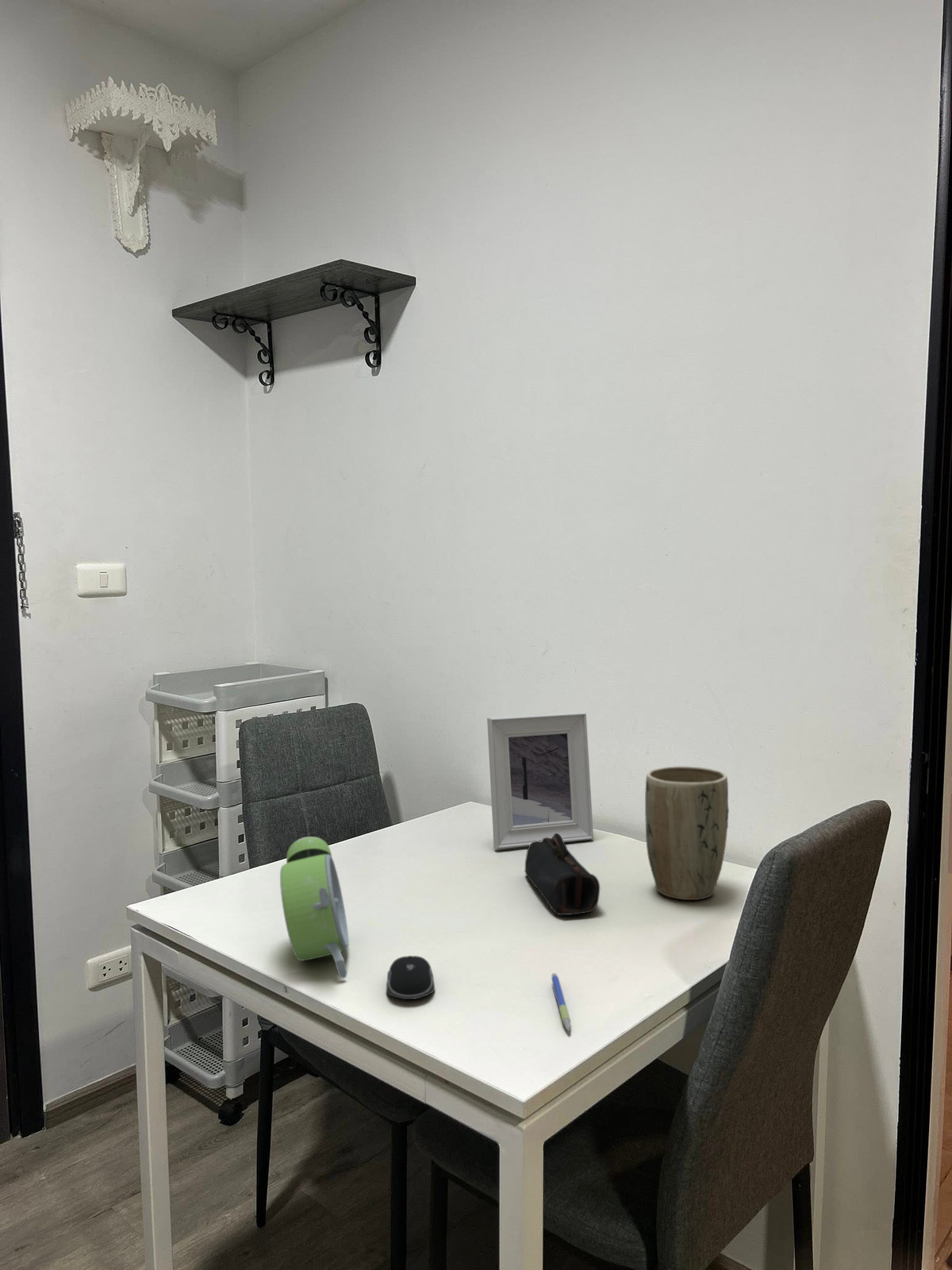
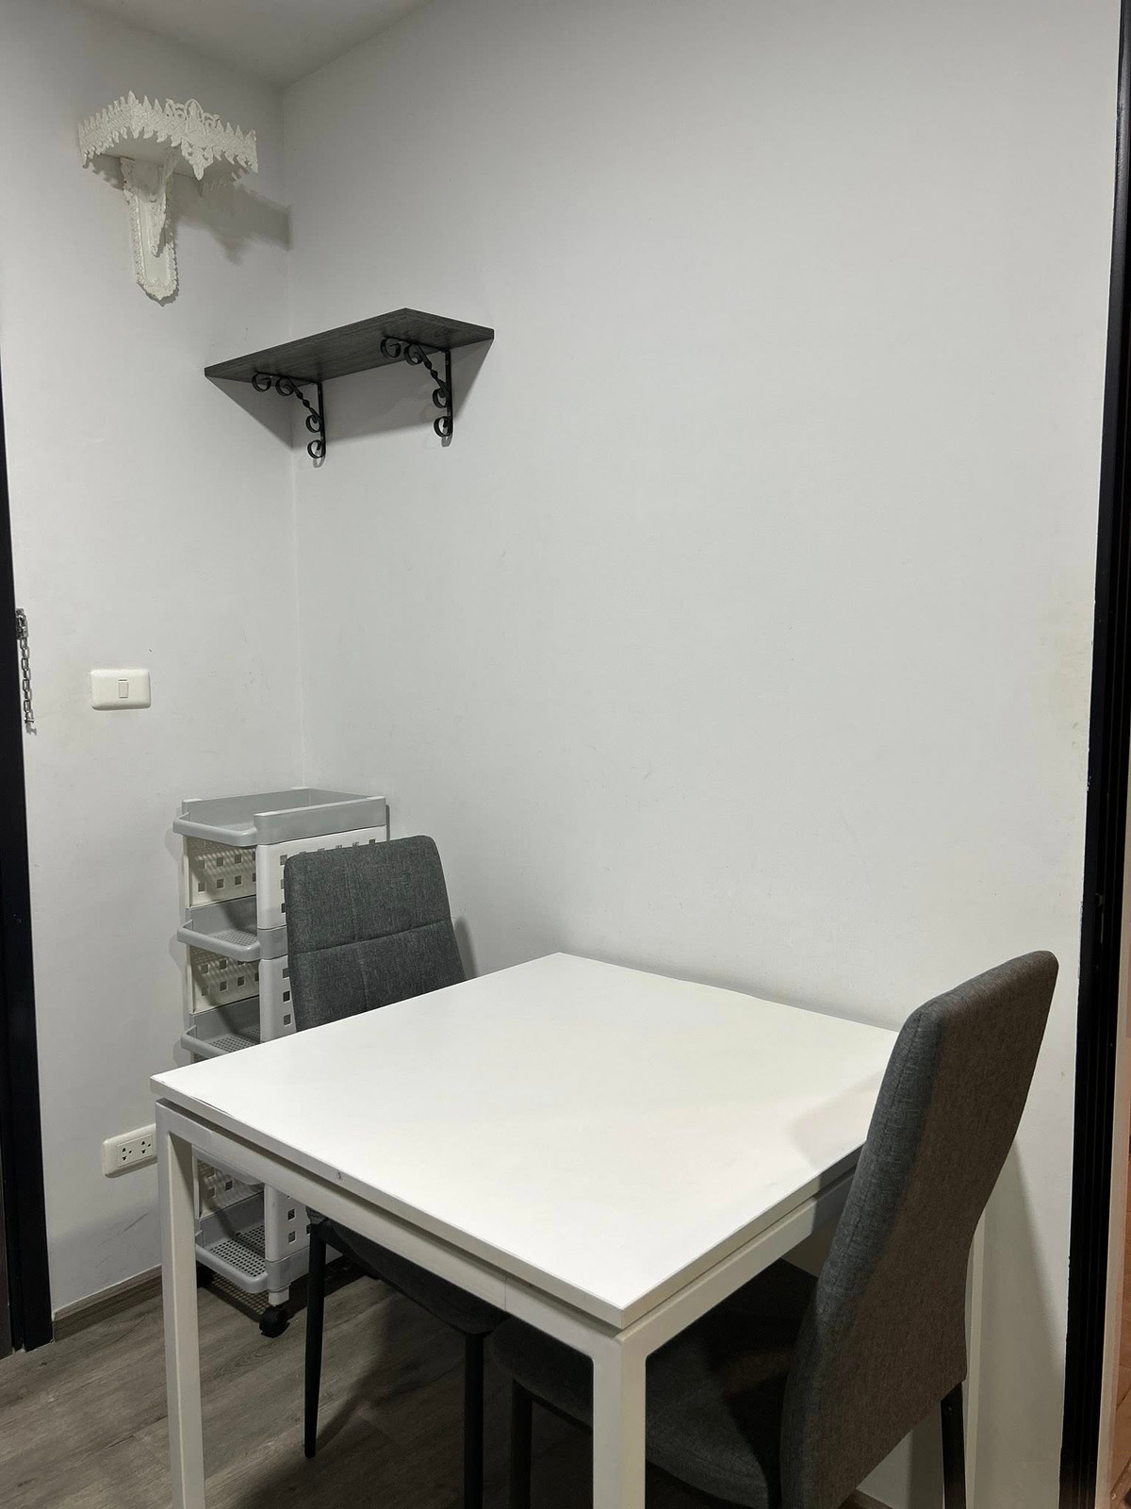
- pen [551,972,571,1031]
- plant pot [644,765,730,901]
- alarm clock [279,836,349,979]
- computer mouse [386,955,436,1000]
- pencil case [524,833,601,916]
- picture frame [486,711,594,850]
